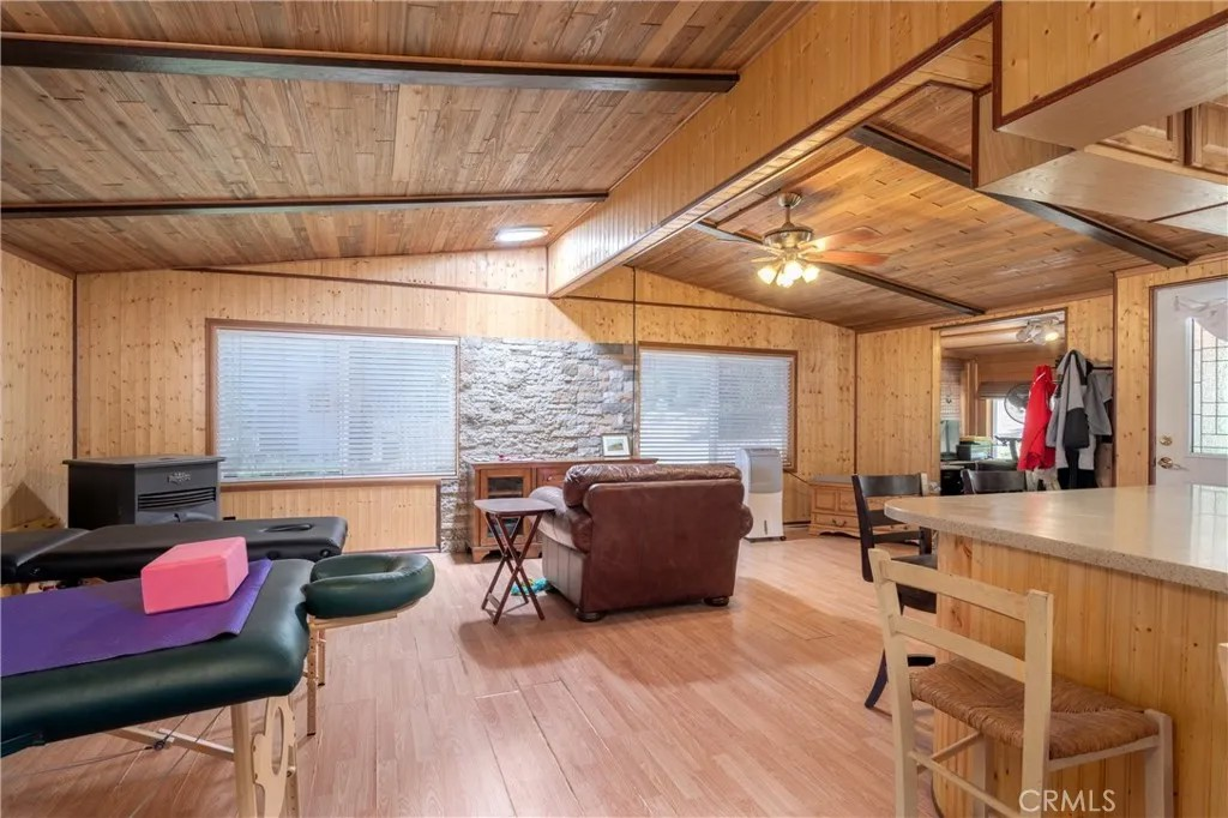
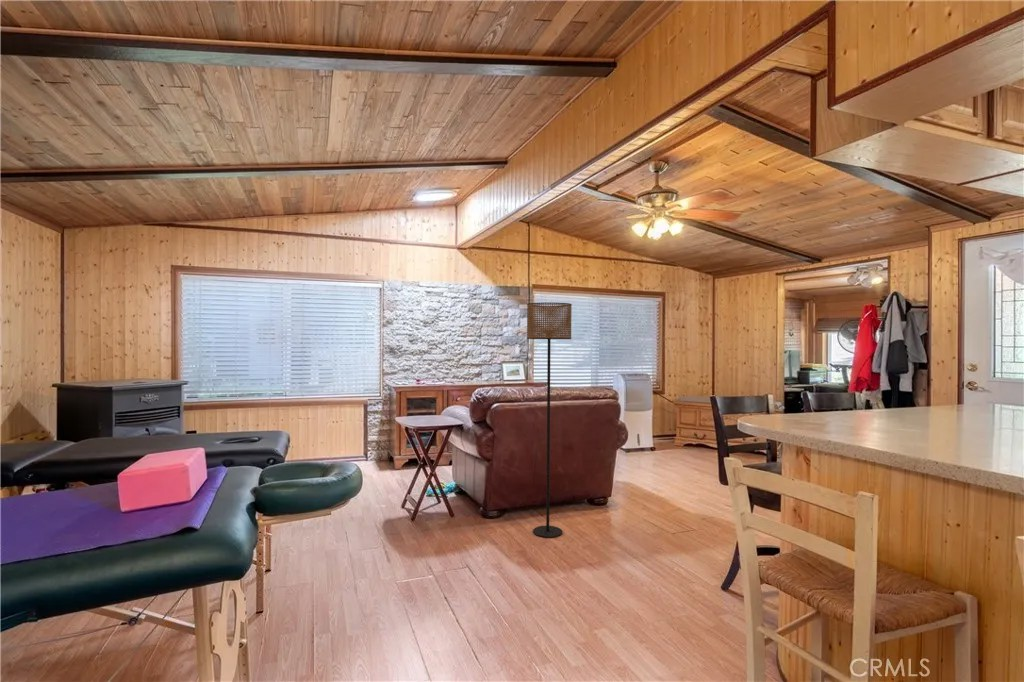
+ floor lamp [526,301,573,539]
